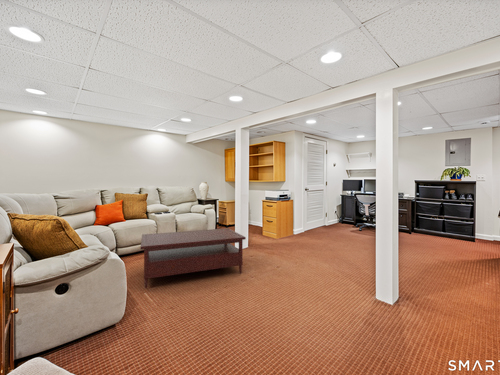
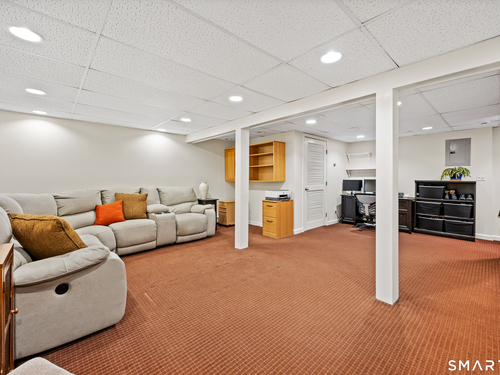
- coffee table [140,227,247,289]
